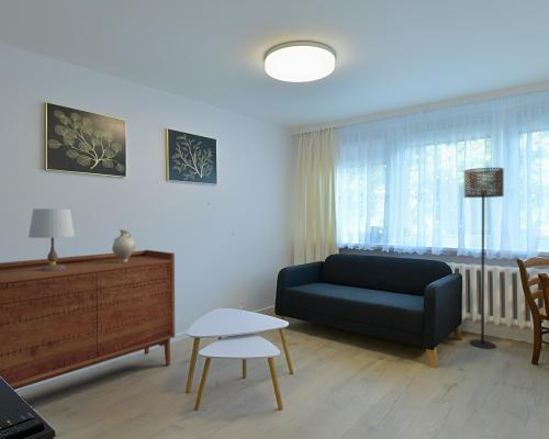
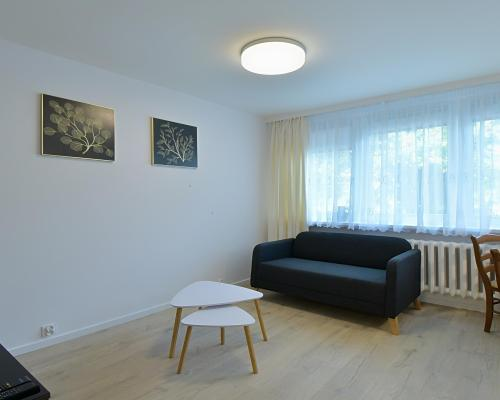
- decorative vase [111,228,136,262]
- table lamp [27,207,76,271]
- sideboard [0,249,176,391]
- floor lamp [462,167,505,350]
